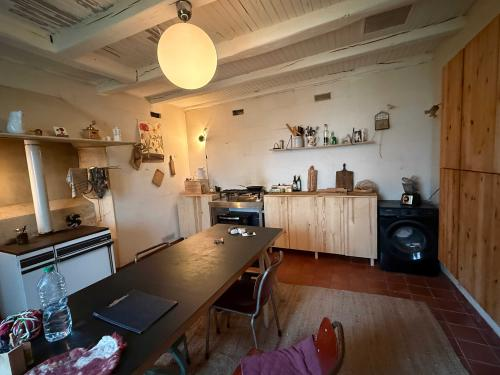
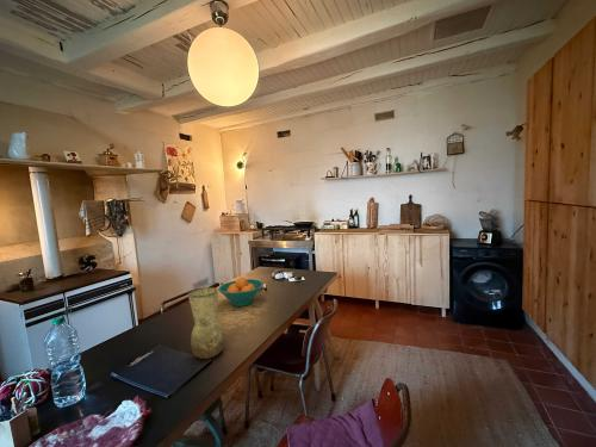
+ vase [187,286,225,360]
+ fruit bowl [217,277,265,308]
